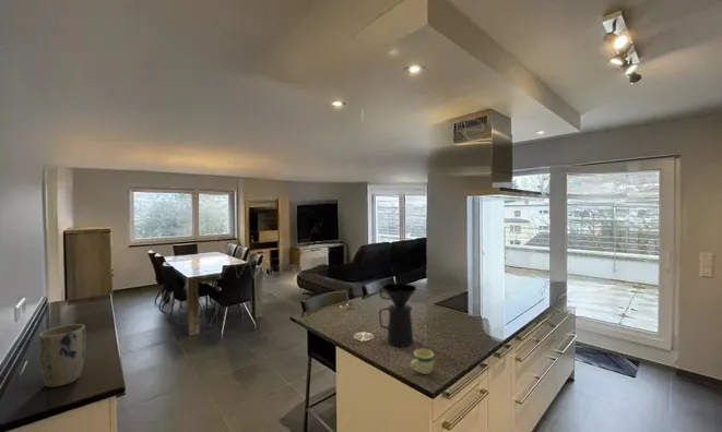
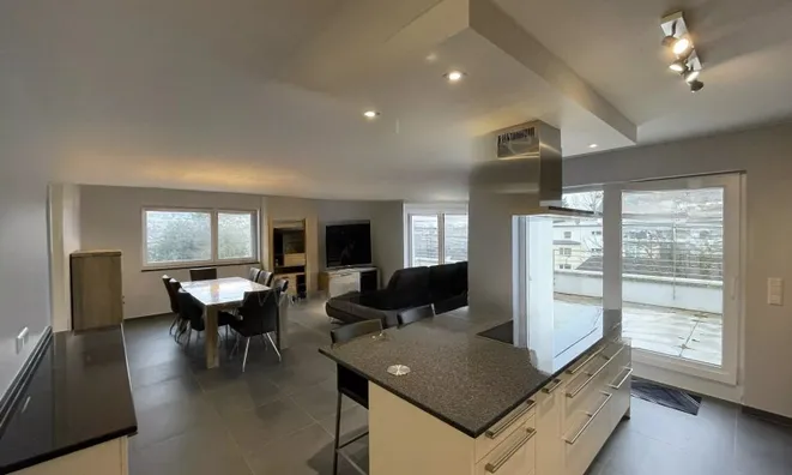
- plant pot [37,323,87,388]
- mug [410,348,435,375]
- coffee maker [378,283,417,347]
